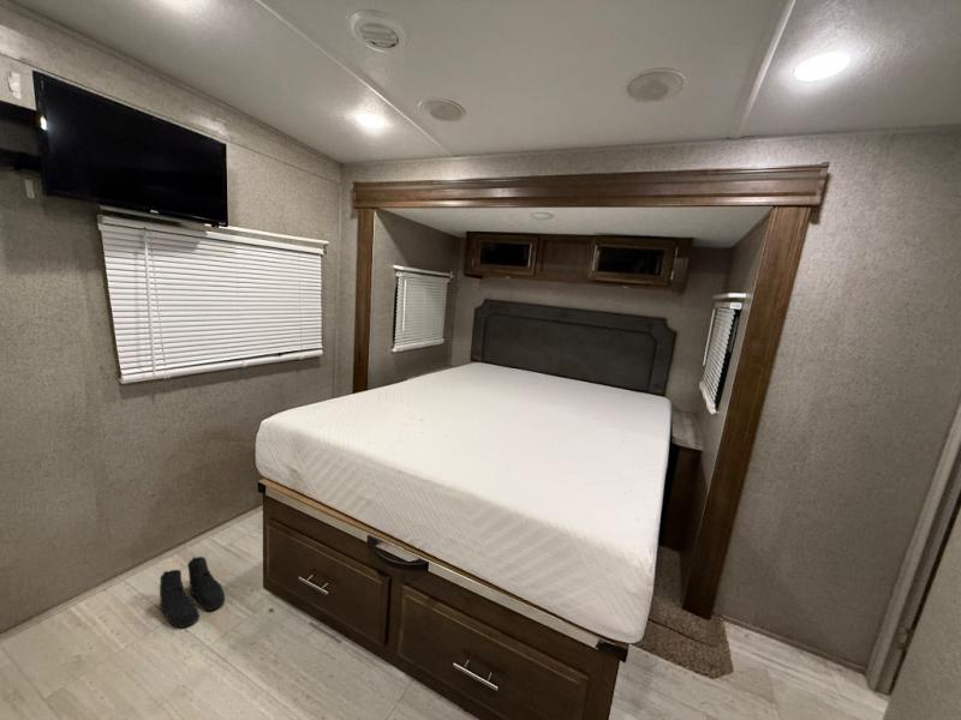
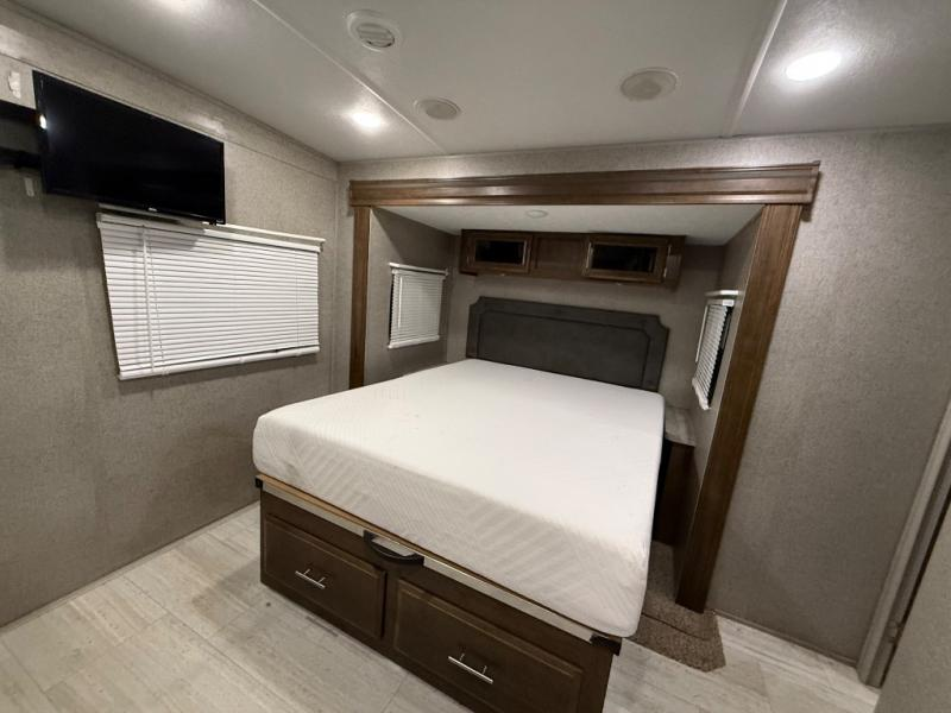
- boots [159,556,226,629]
